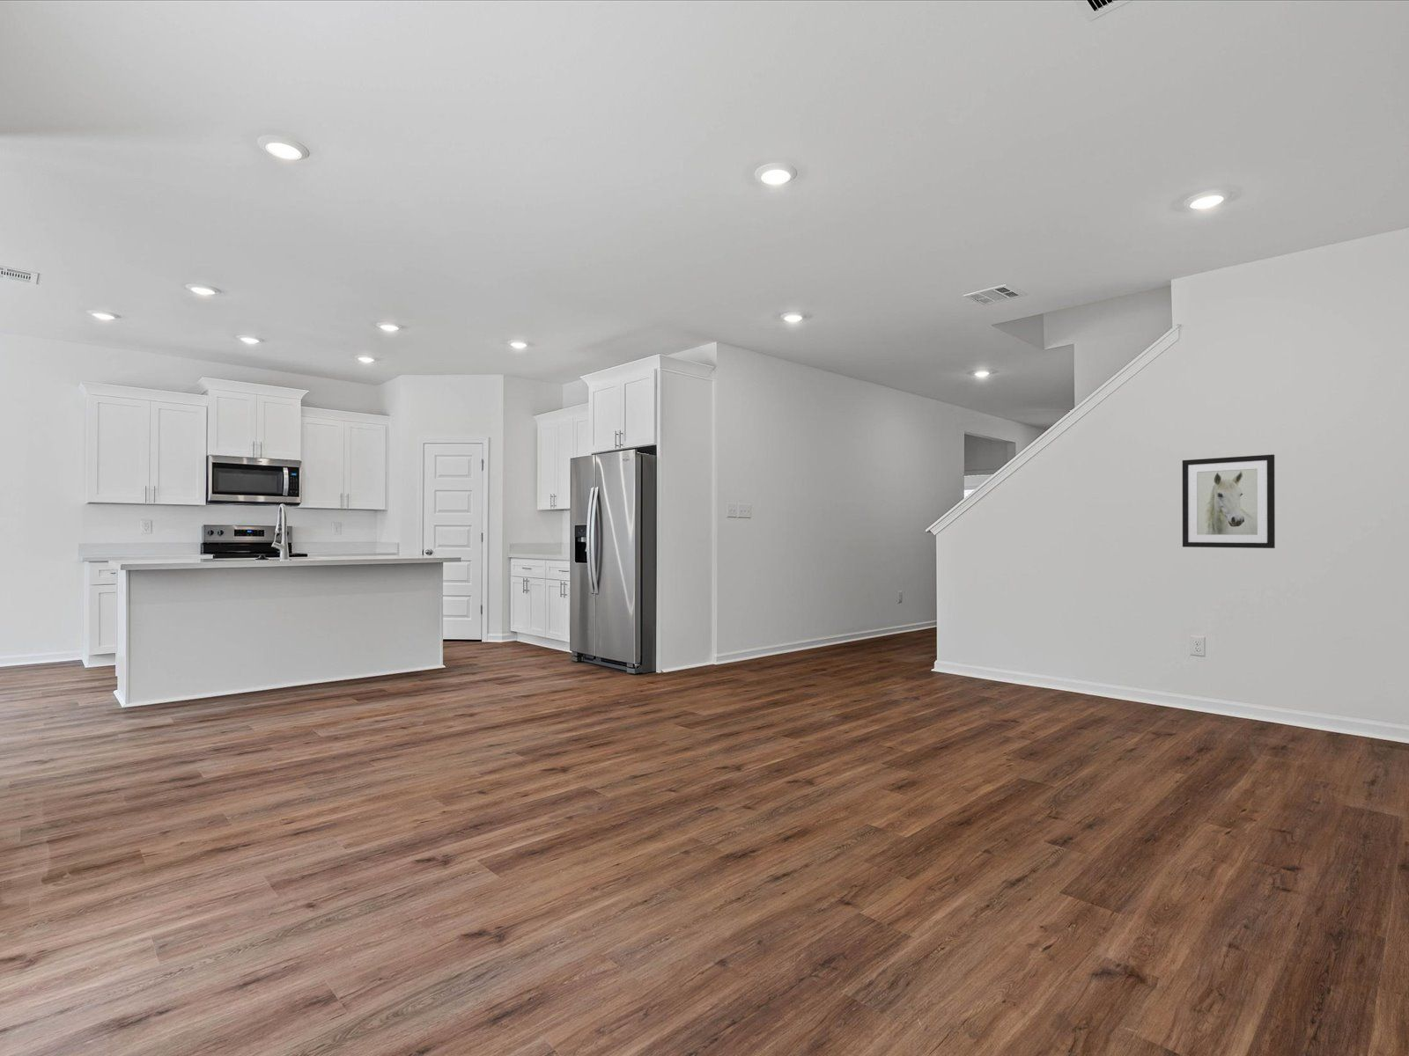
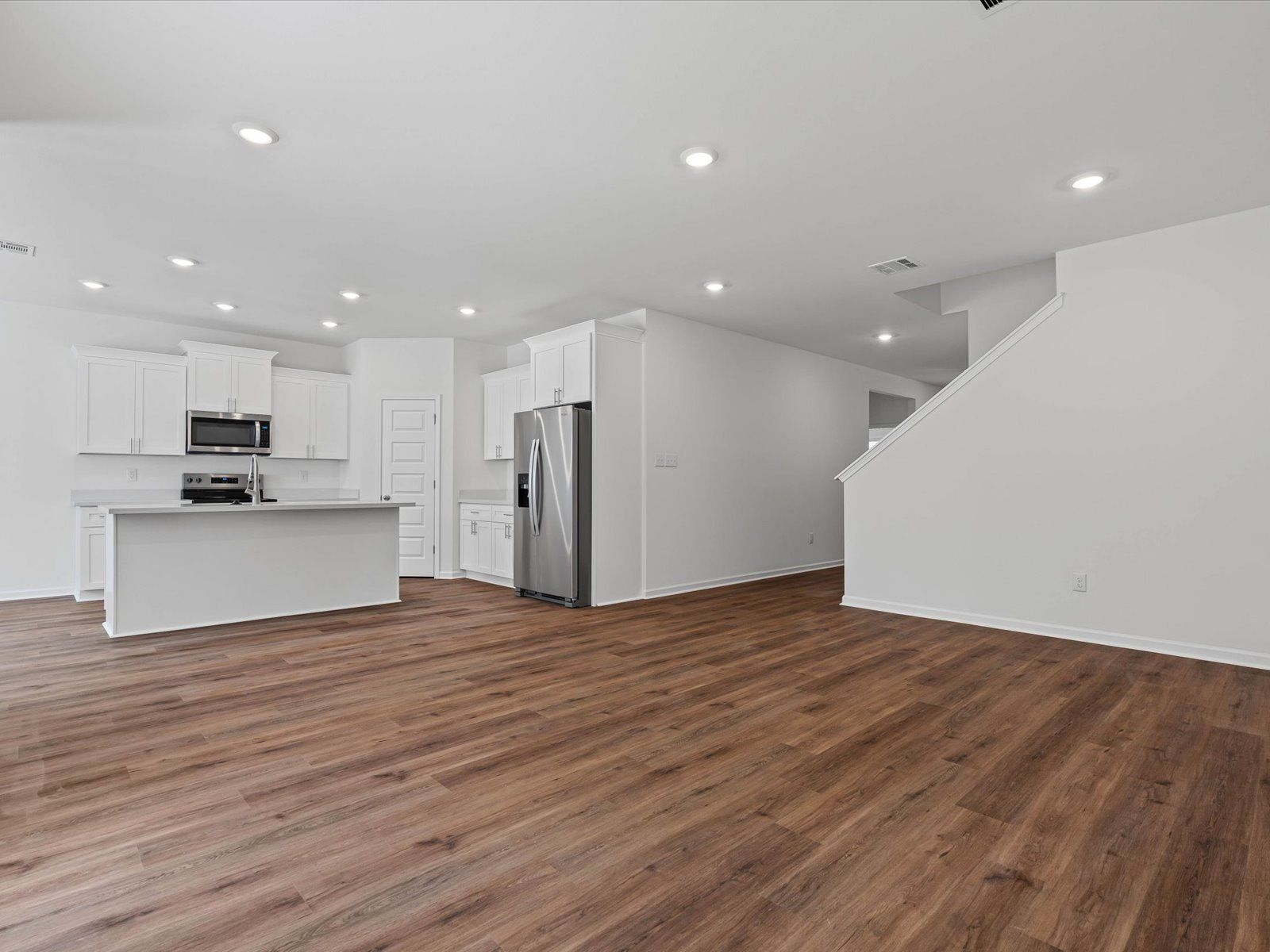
- wall art [1182,454,1276,549]
